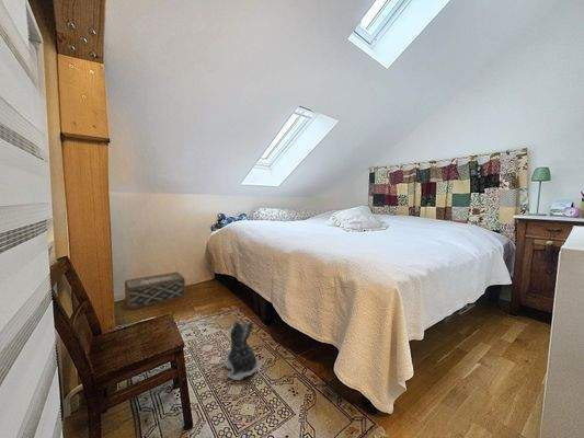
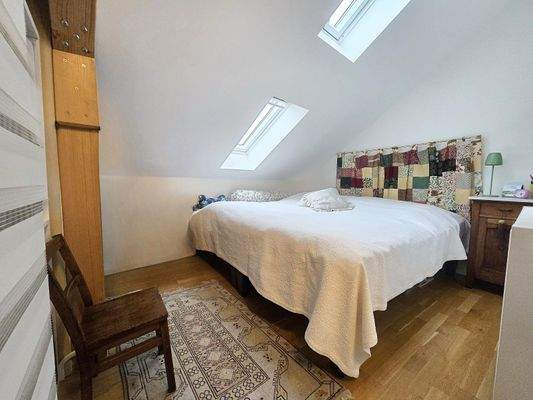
- woven basket [124,272,186,310]
- plush toy [222,320,259,381]
